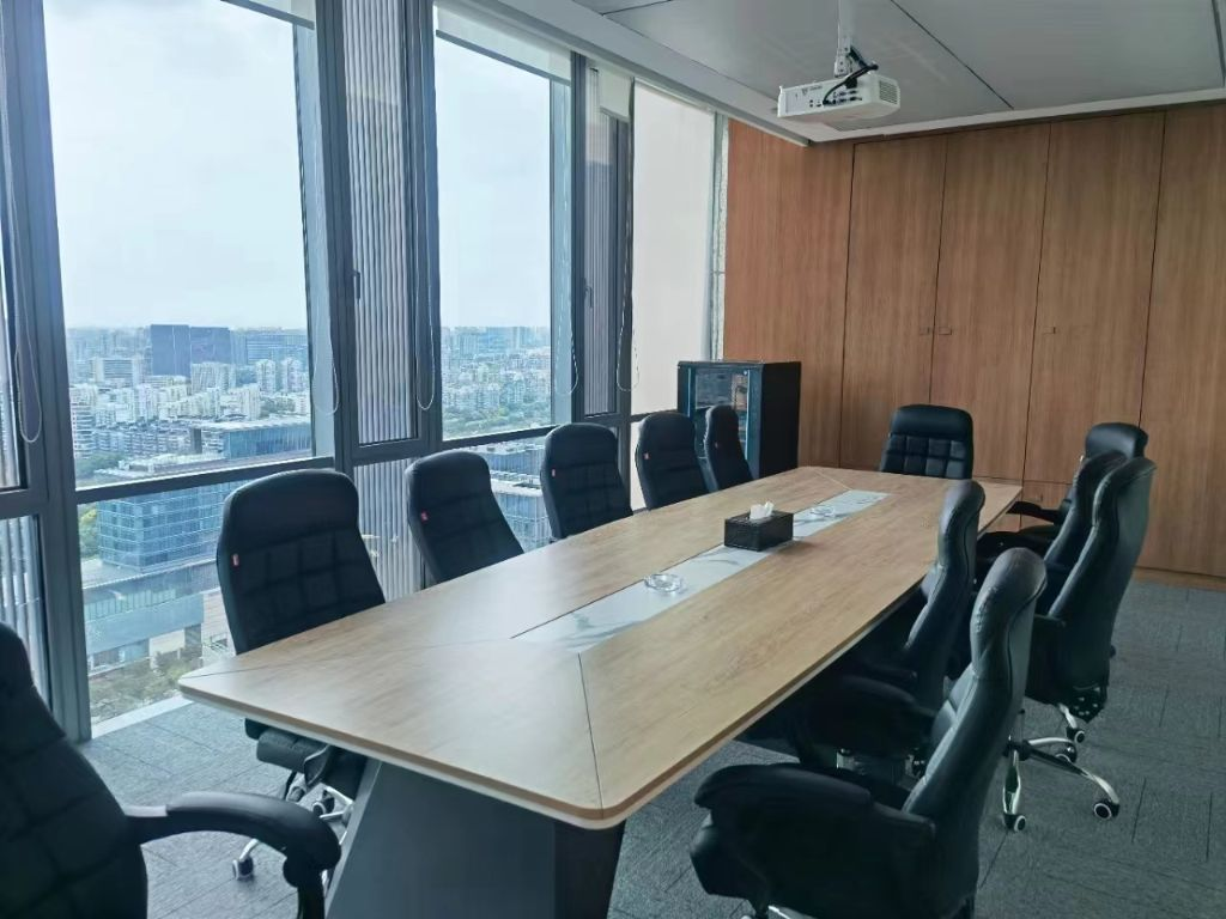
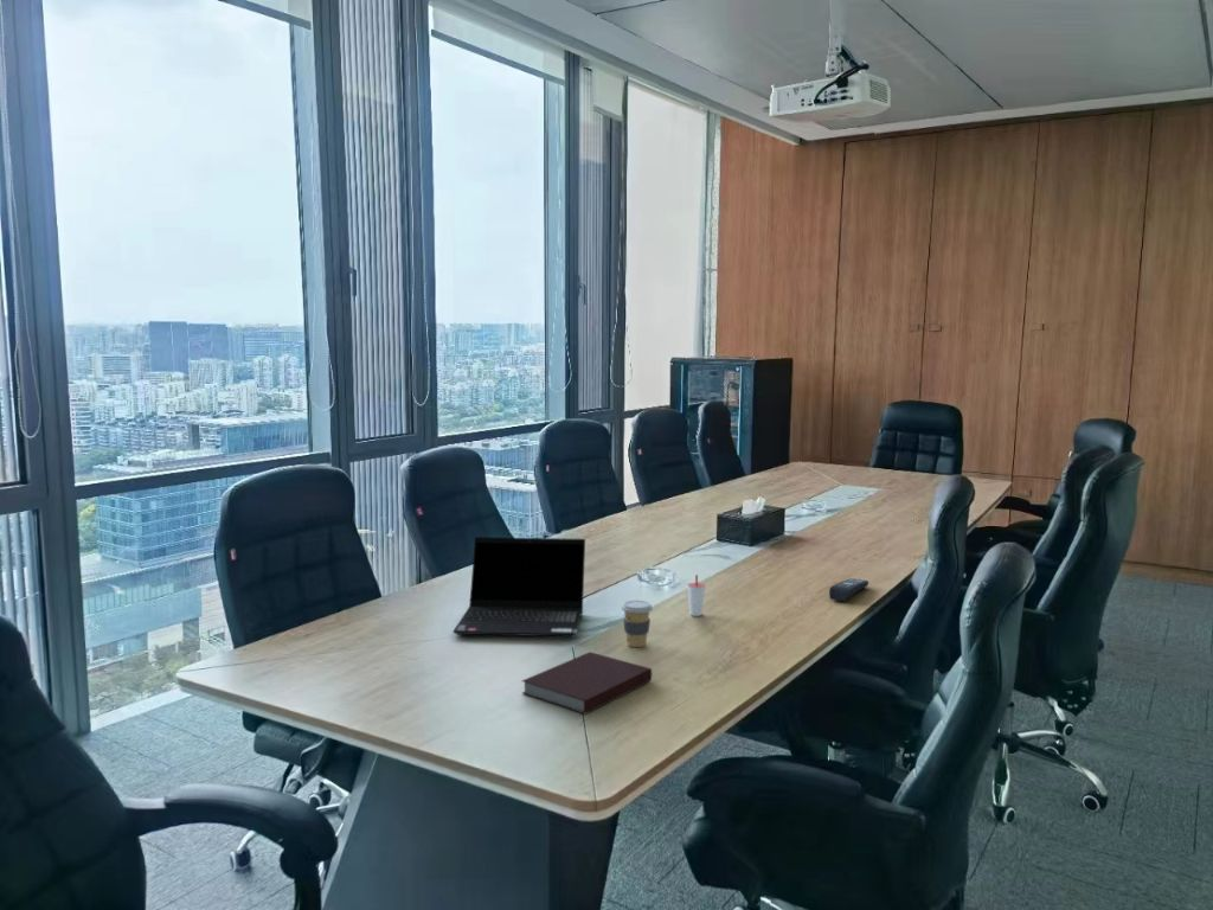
+ coffee cup [621,600,654,648]
+ remote control [828,577,869,602]
+ laptop computer [451,536,586,637]
+ notebook [521,651,653,716]
+ cup [686,573,707,617]
